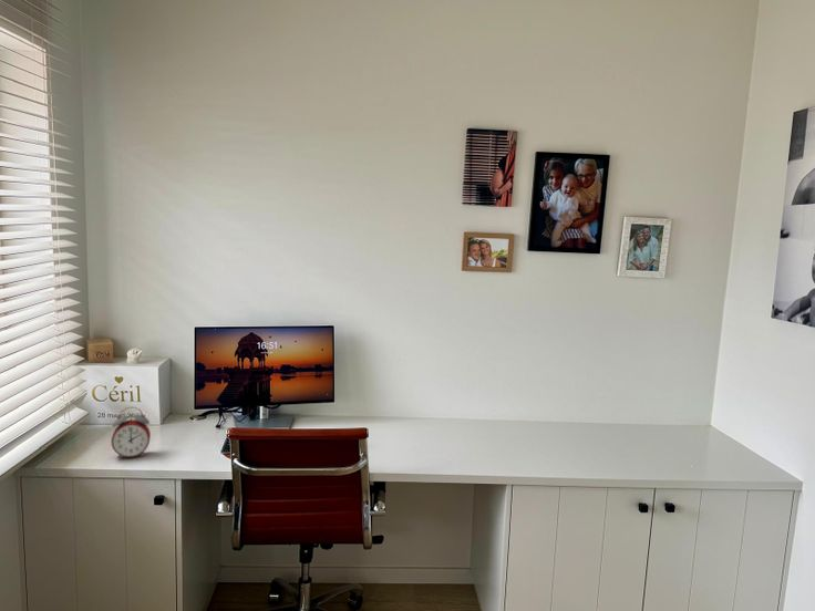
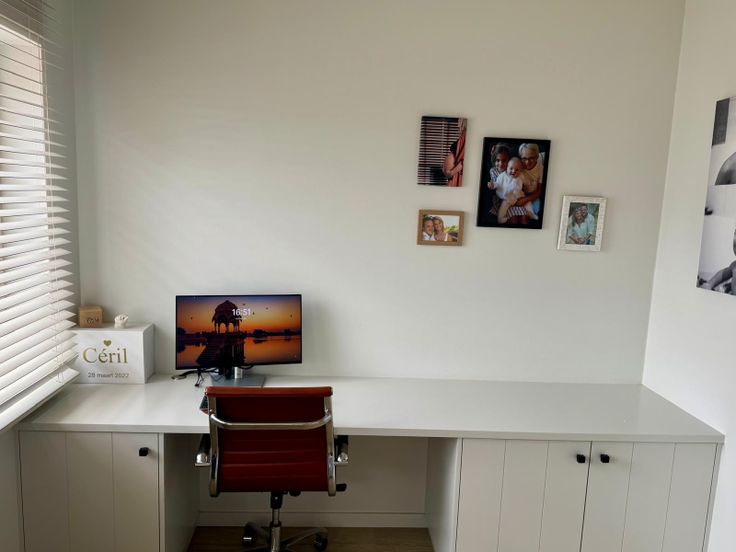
- alarm clock [111,406,152,459]
